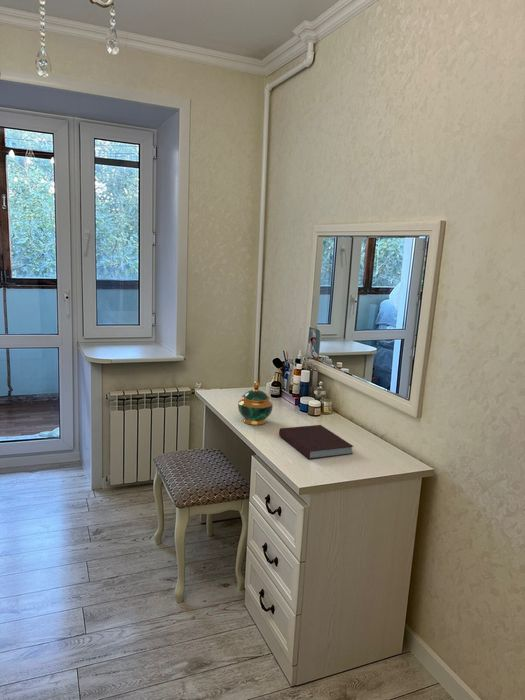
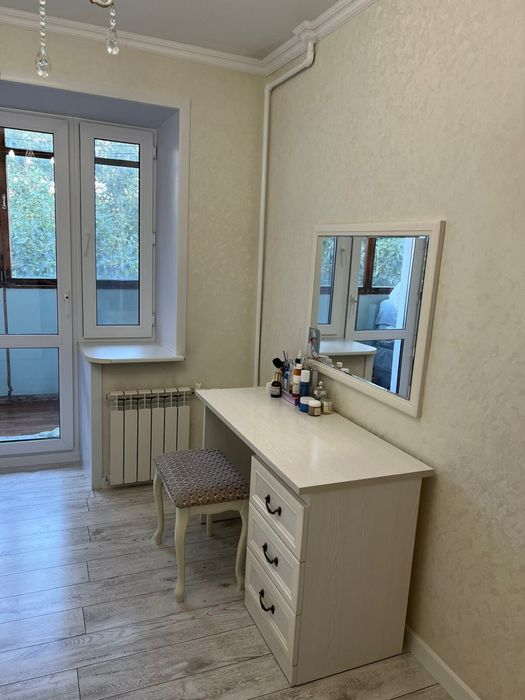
- decorative jar [237,380,274,426]
- notebook [278,424,355,460]
